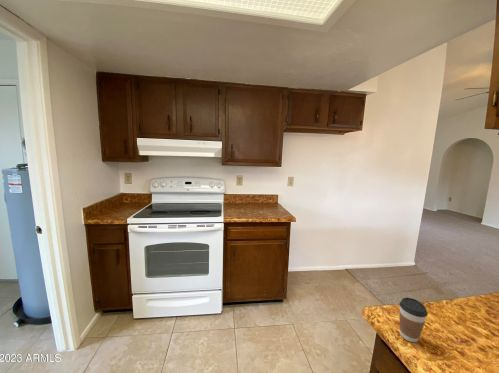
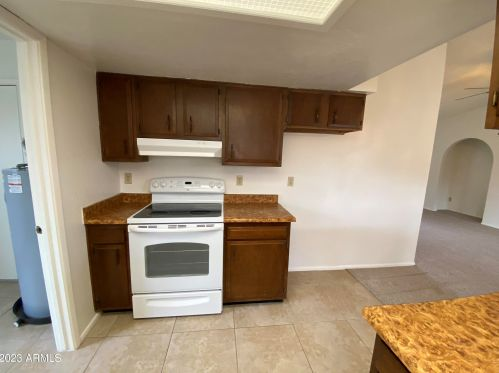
- coffee cup [398,297,429,343]
